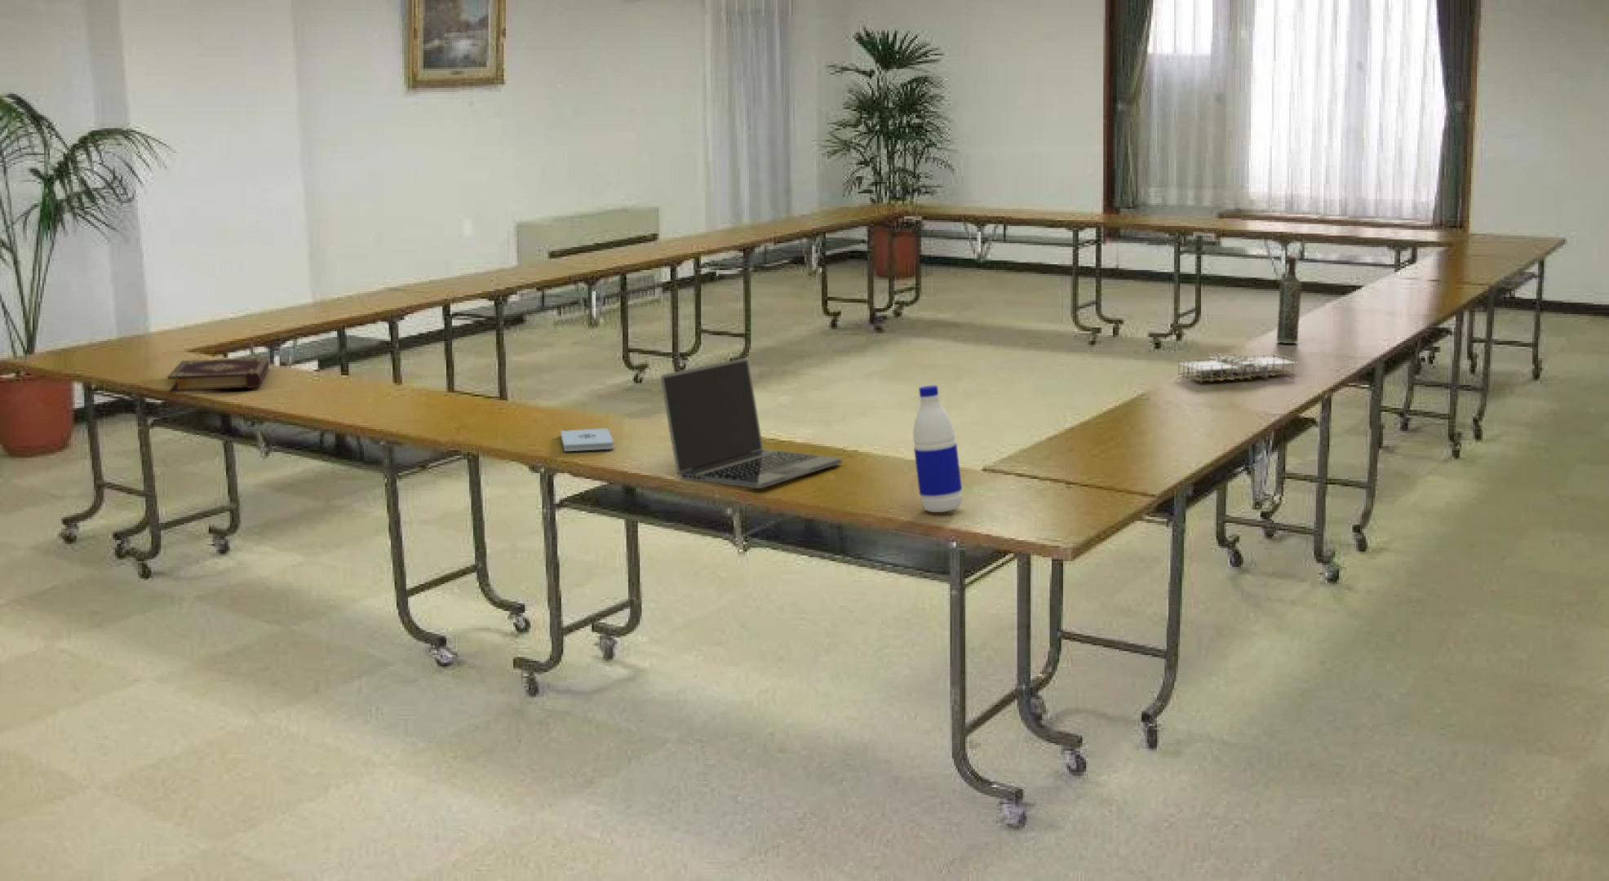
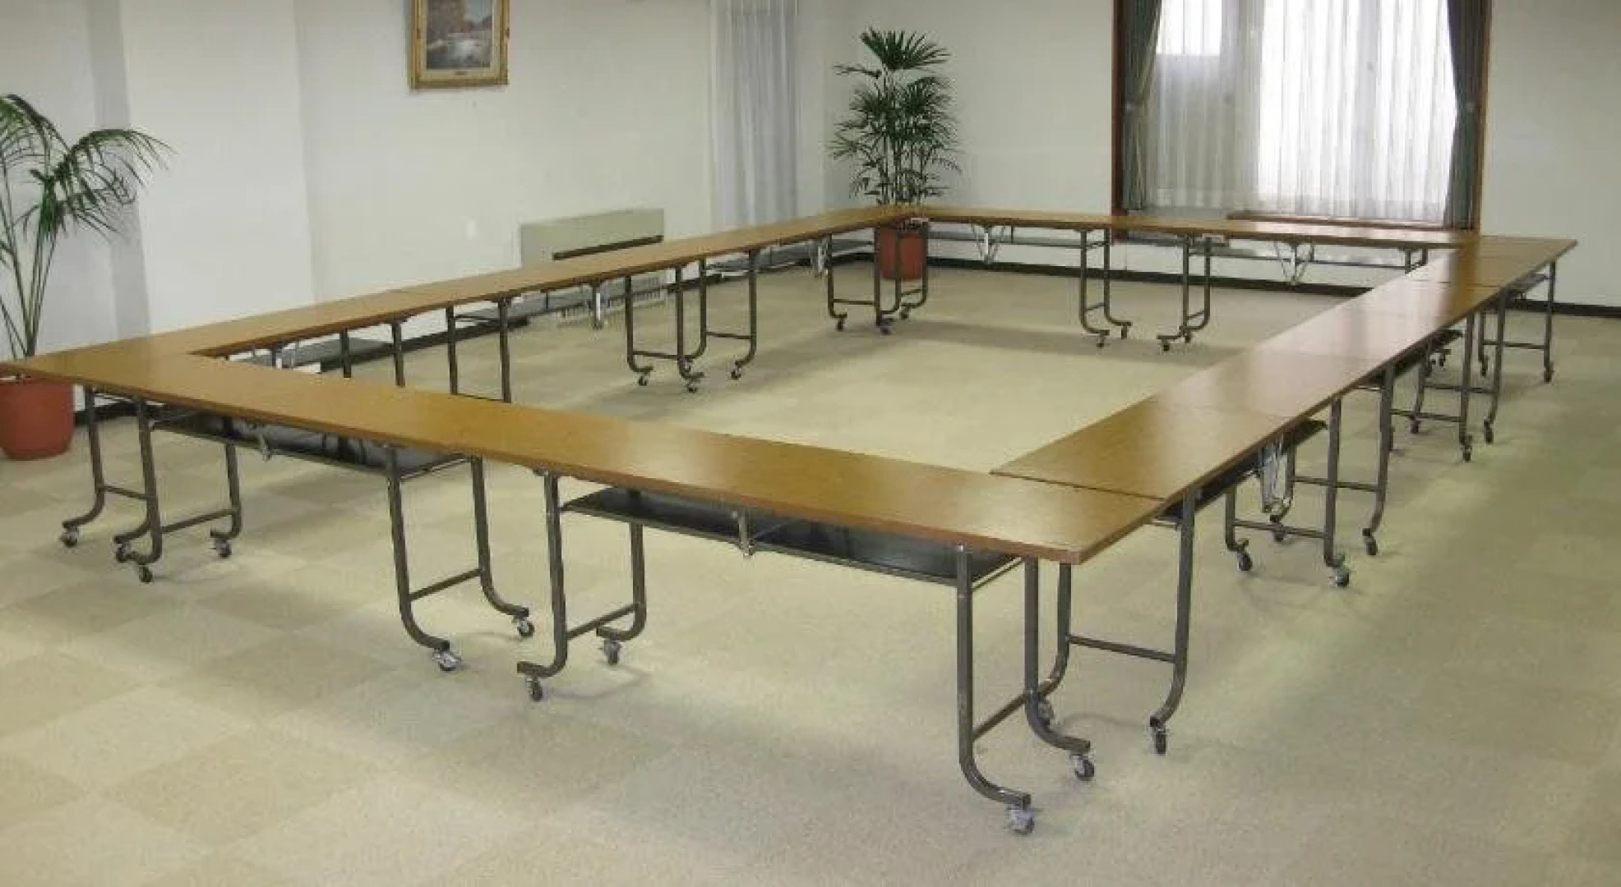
- bottle [1276,255,1303,344]
- notepad [560,427,614,452]
- book [166,357,270,393]
- laptop [660,357,842,489]
- document tray [1176,353,1298,383]
- water bottle [912,384,962,513]
